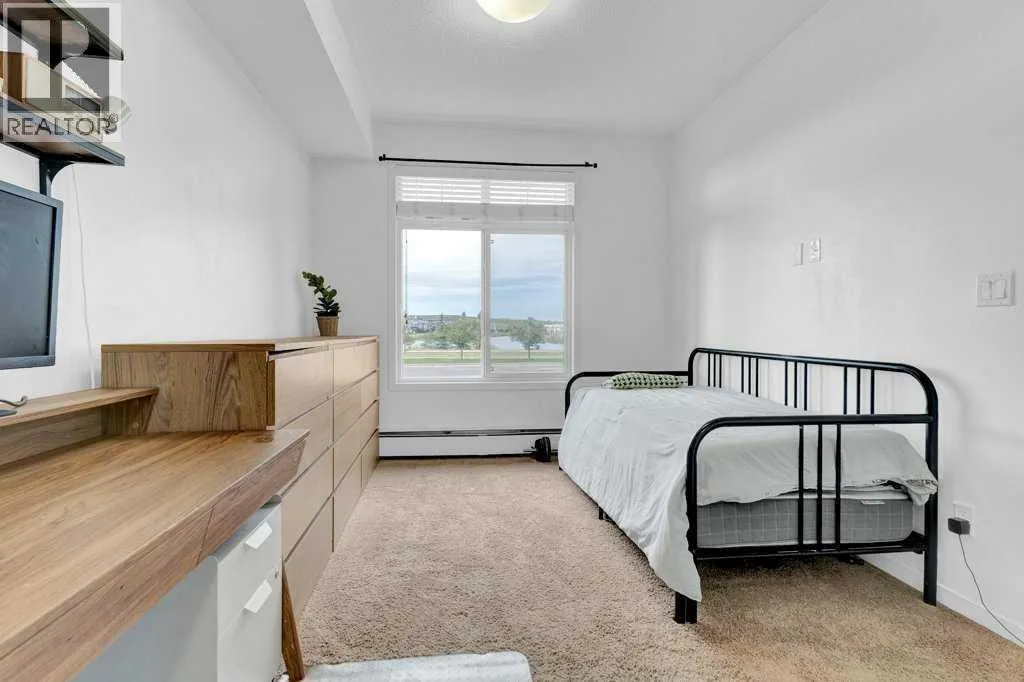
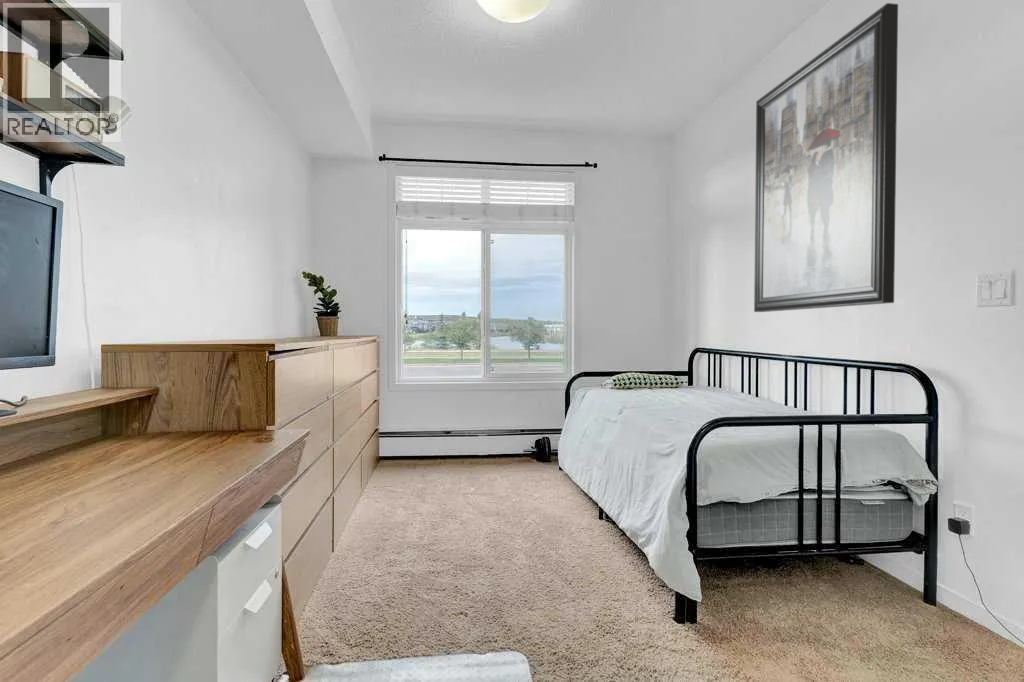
+ wall art [753,2,899,313]
